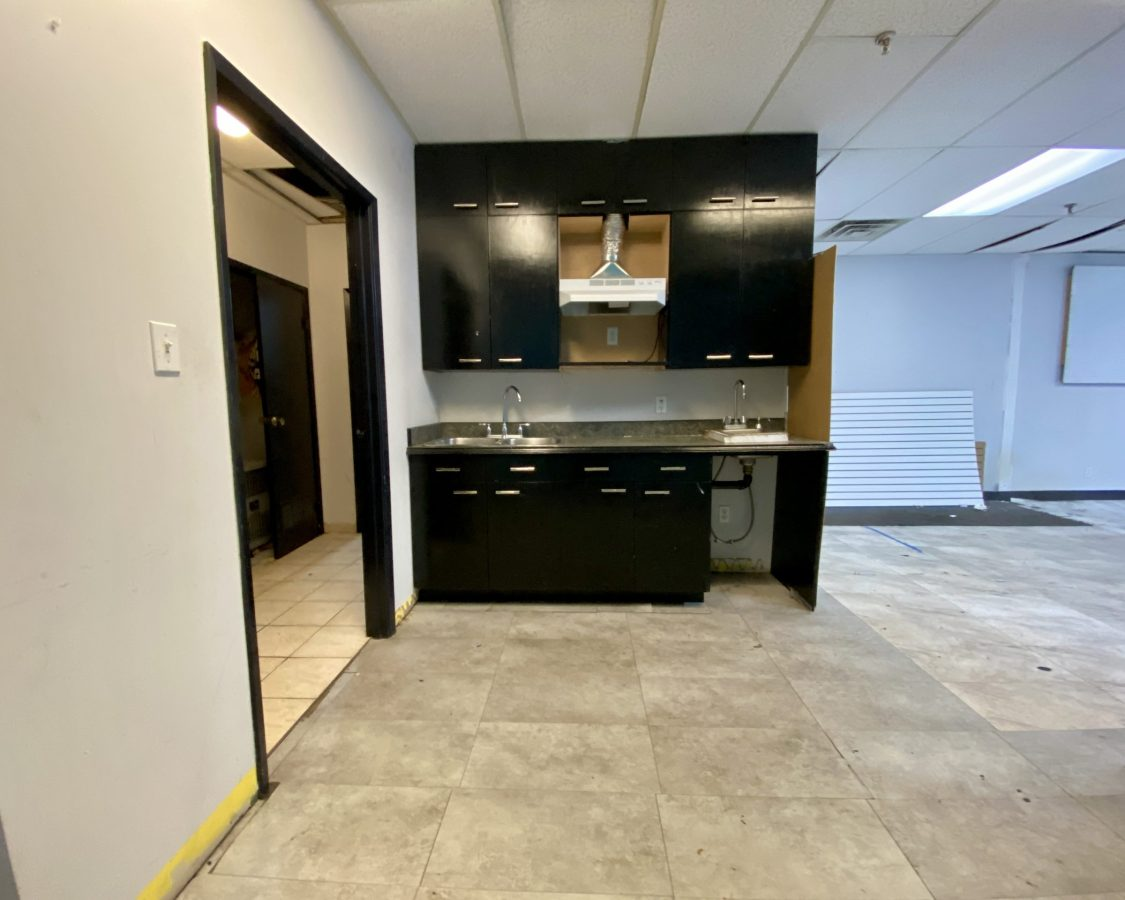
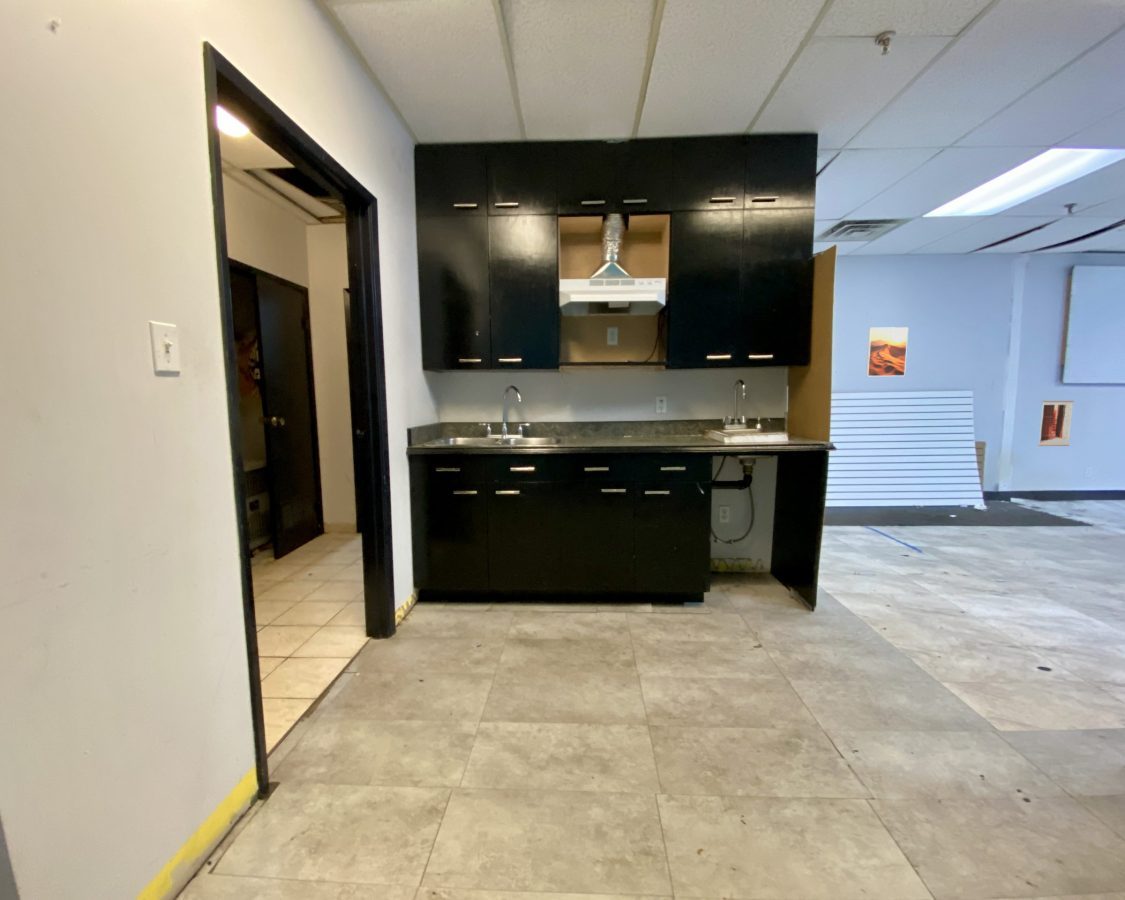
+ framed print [865,326,909,377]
+ wall art [1037,400,1075,447]
